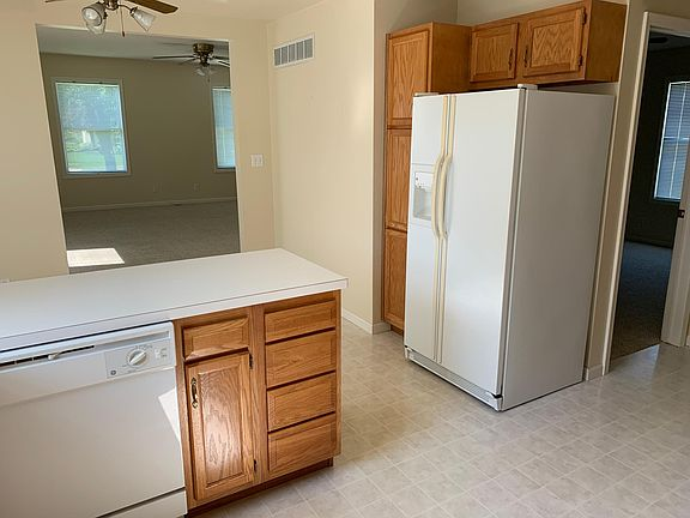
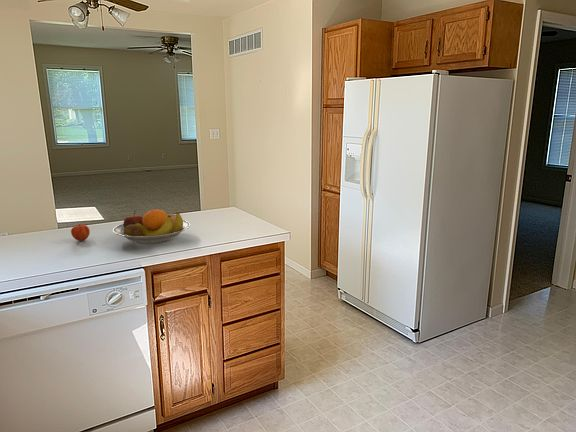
+ fruit bowl [112,208,191,245]
+ apple [70,223,91,242]
